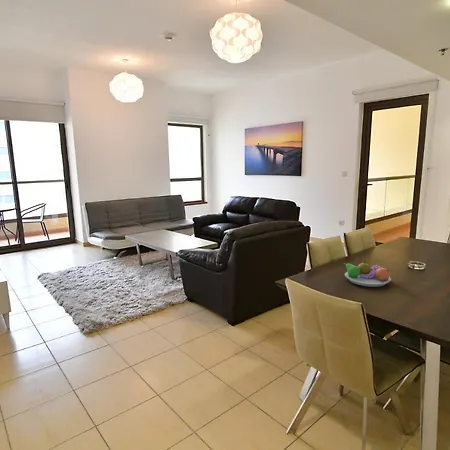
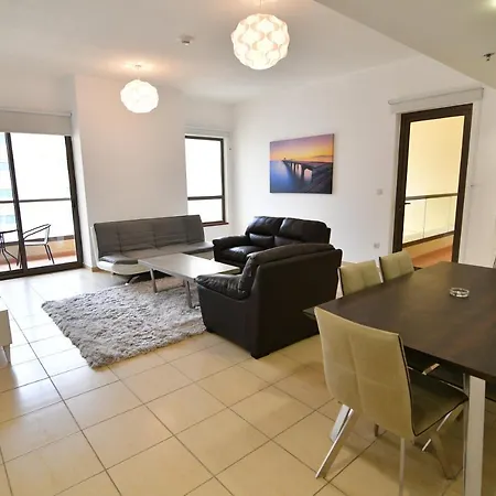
- fruit bowl [343,259,392,288]
